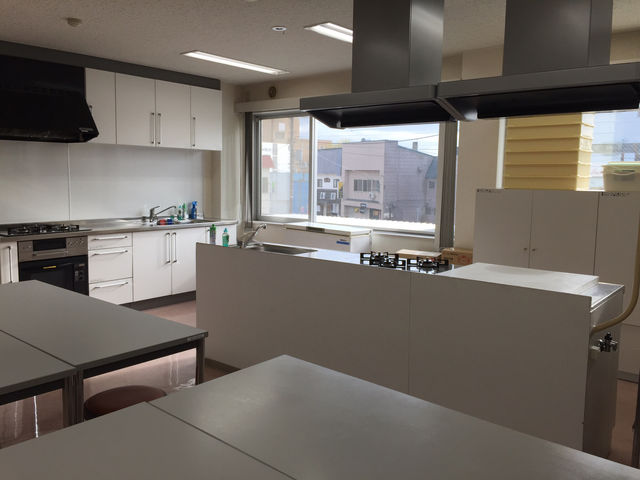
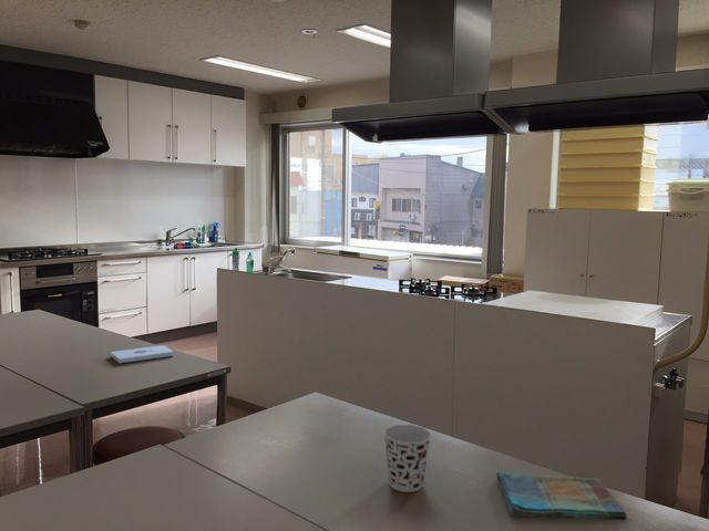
+ notepad [110,344,175,364]
+ dish towel [495,470,628,522]
+ cup [382,424,432,493]
